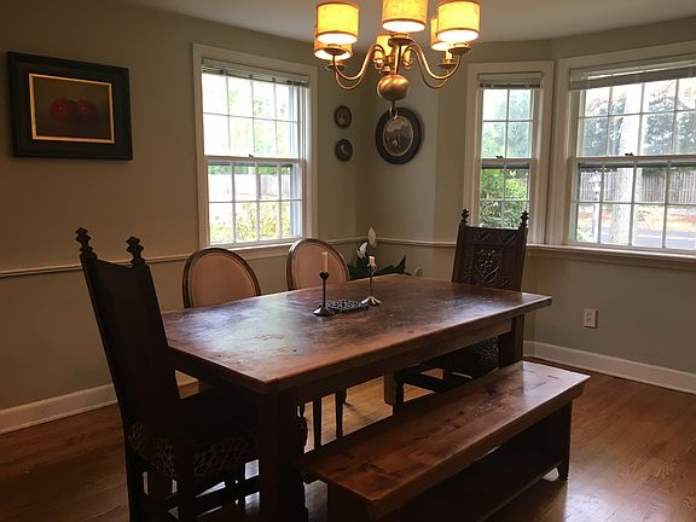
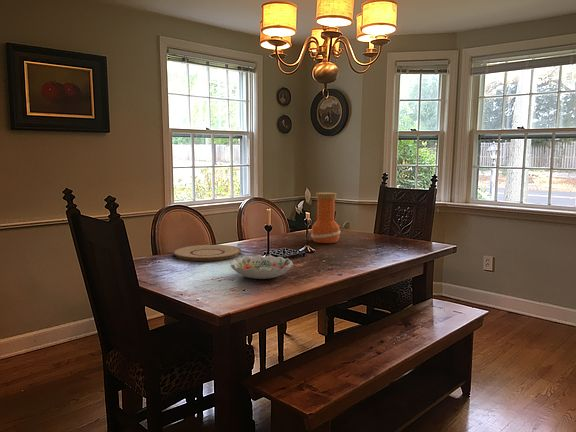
+ plate [172,244,242,262]
+ decorative bowl [229,254,294,280]
+ vase [310,192,341,244]
